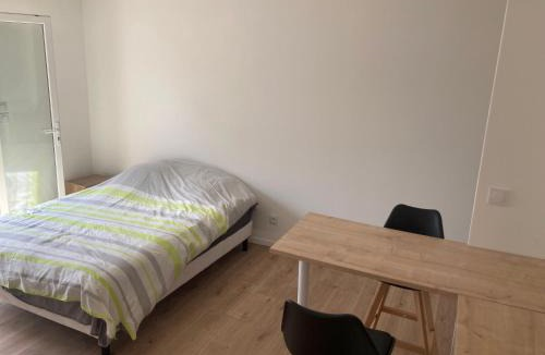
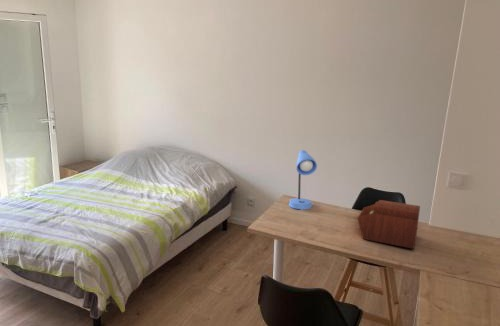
+ sewing box [357,199,421,250]
+ desk lamp [288,149,318,210]
